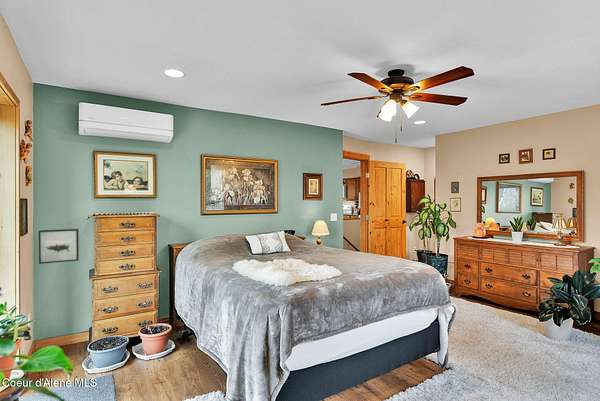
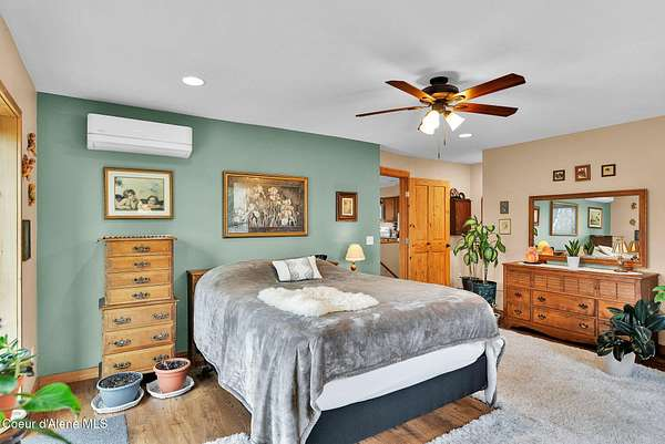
- wall art [38,228,80,265]
